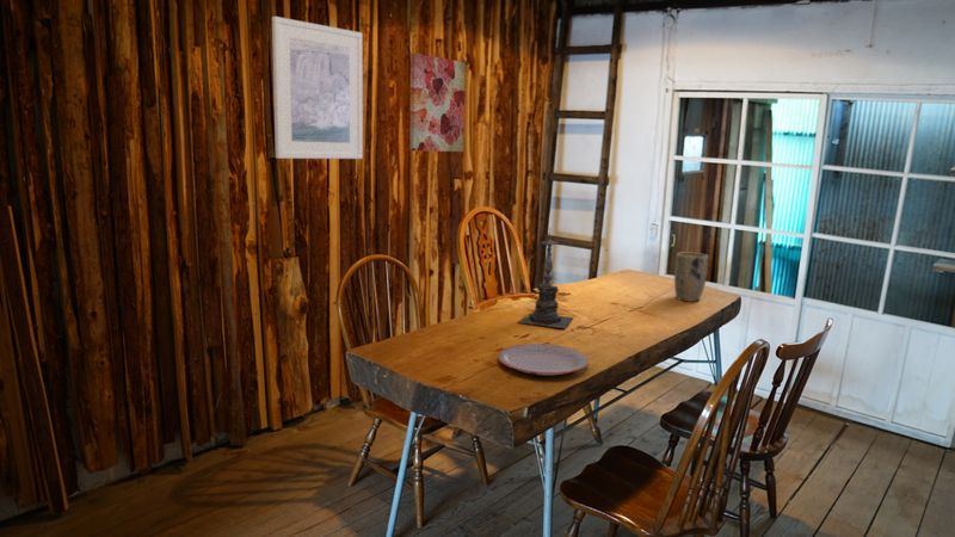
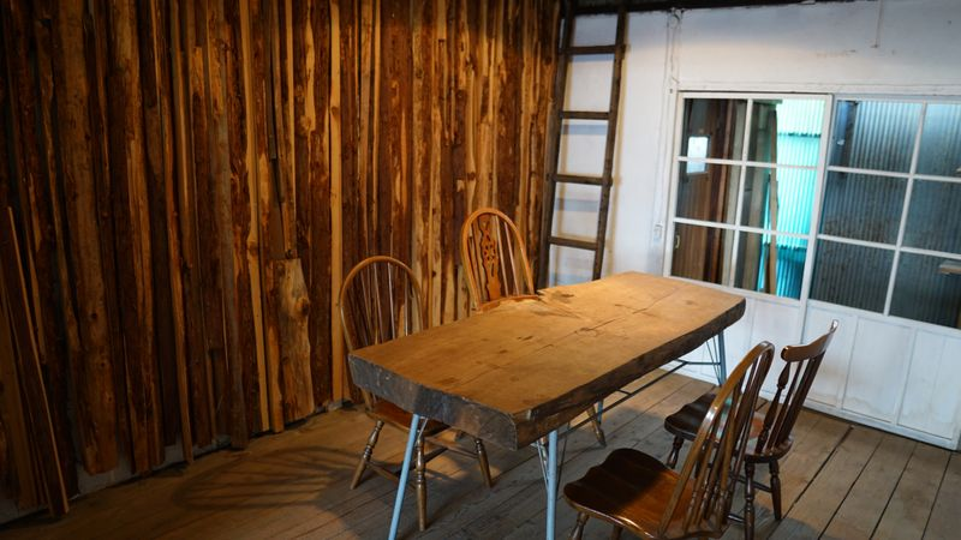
- wall art [409,53,467,153]
- plate [497,342,590,376]
- candle holder [517,227,574,329]
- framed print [271,16,364,160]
- plant pot [673,252,709,303]
